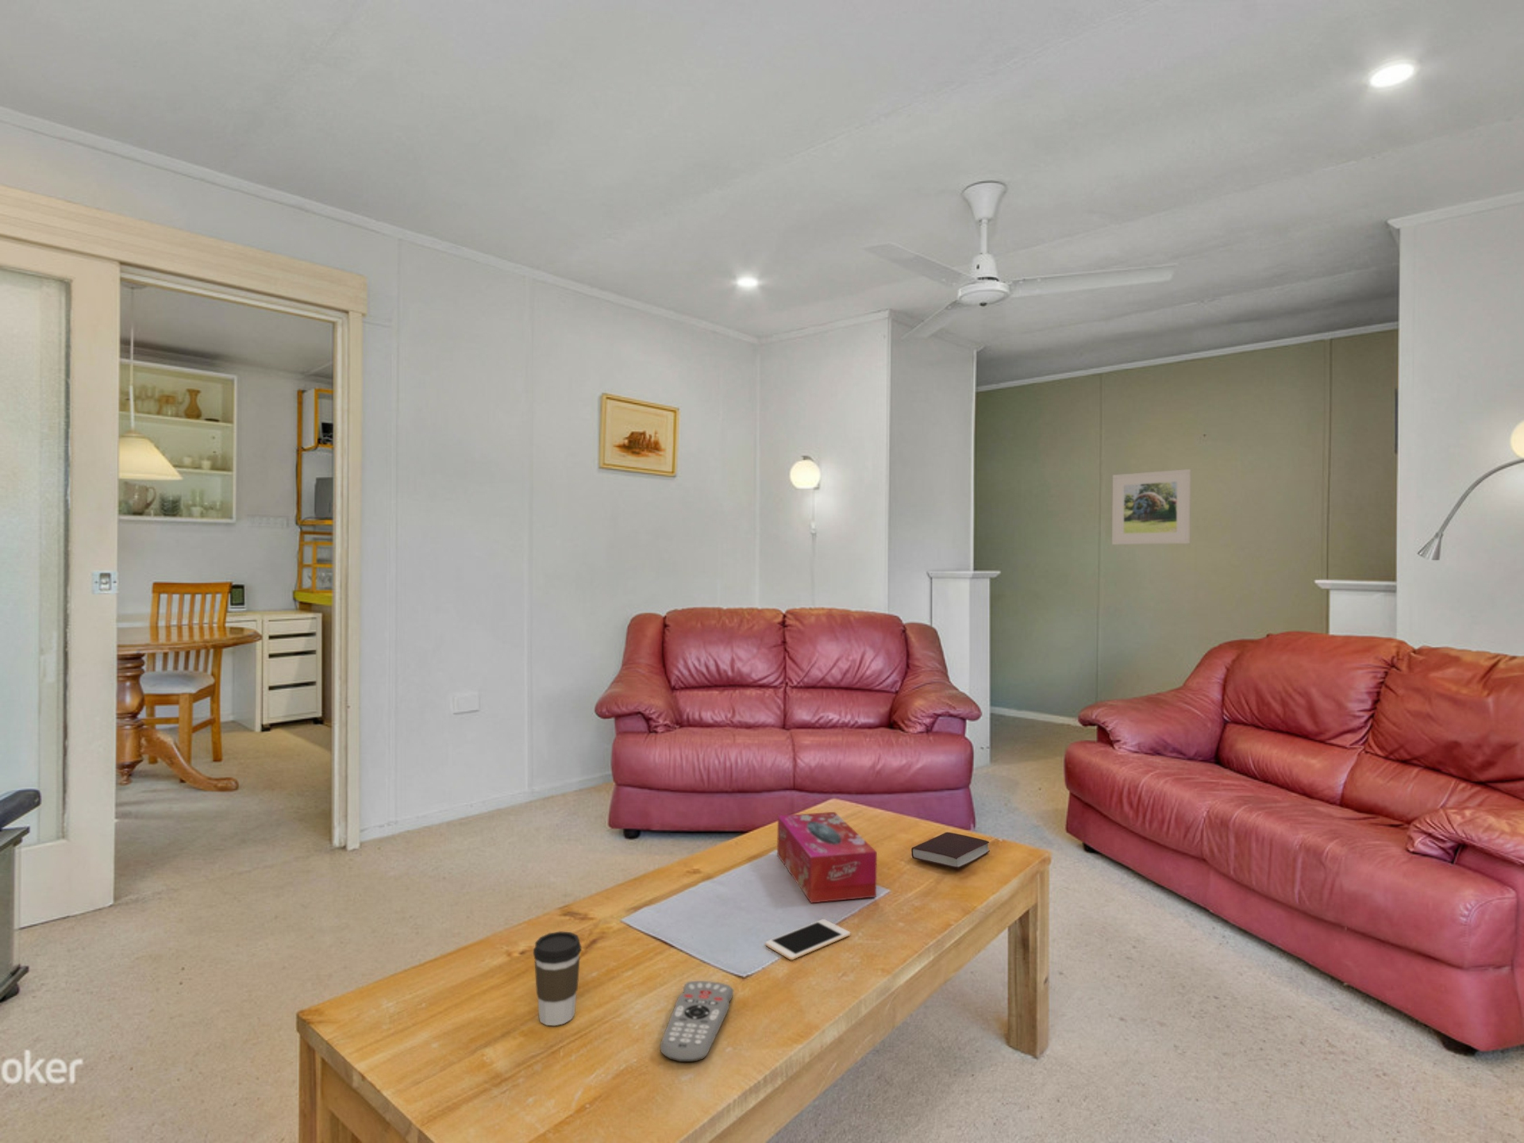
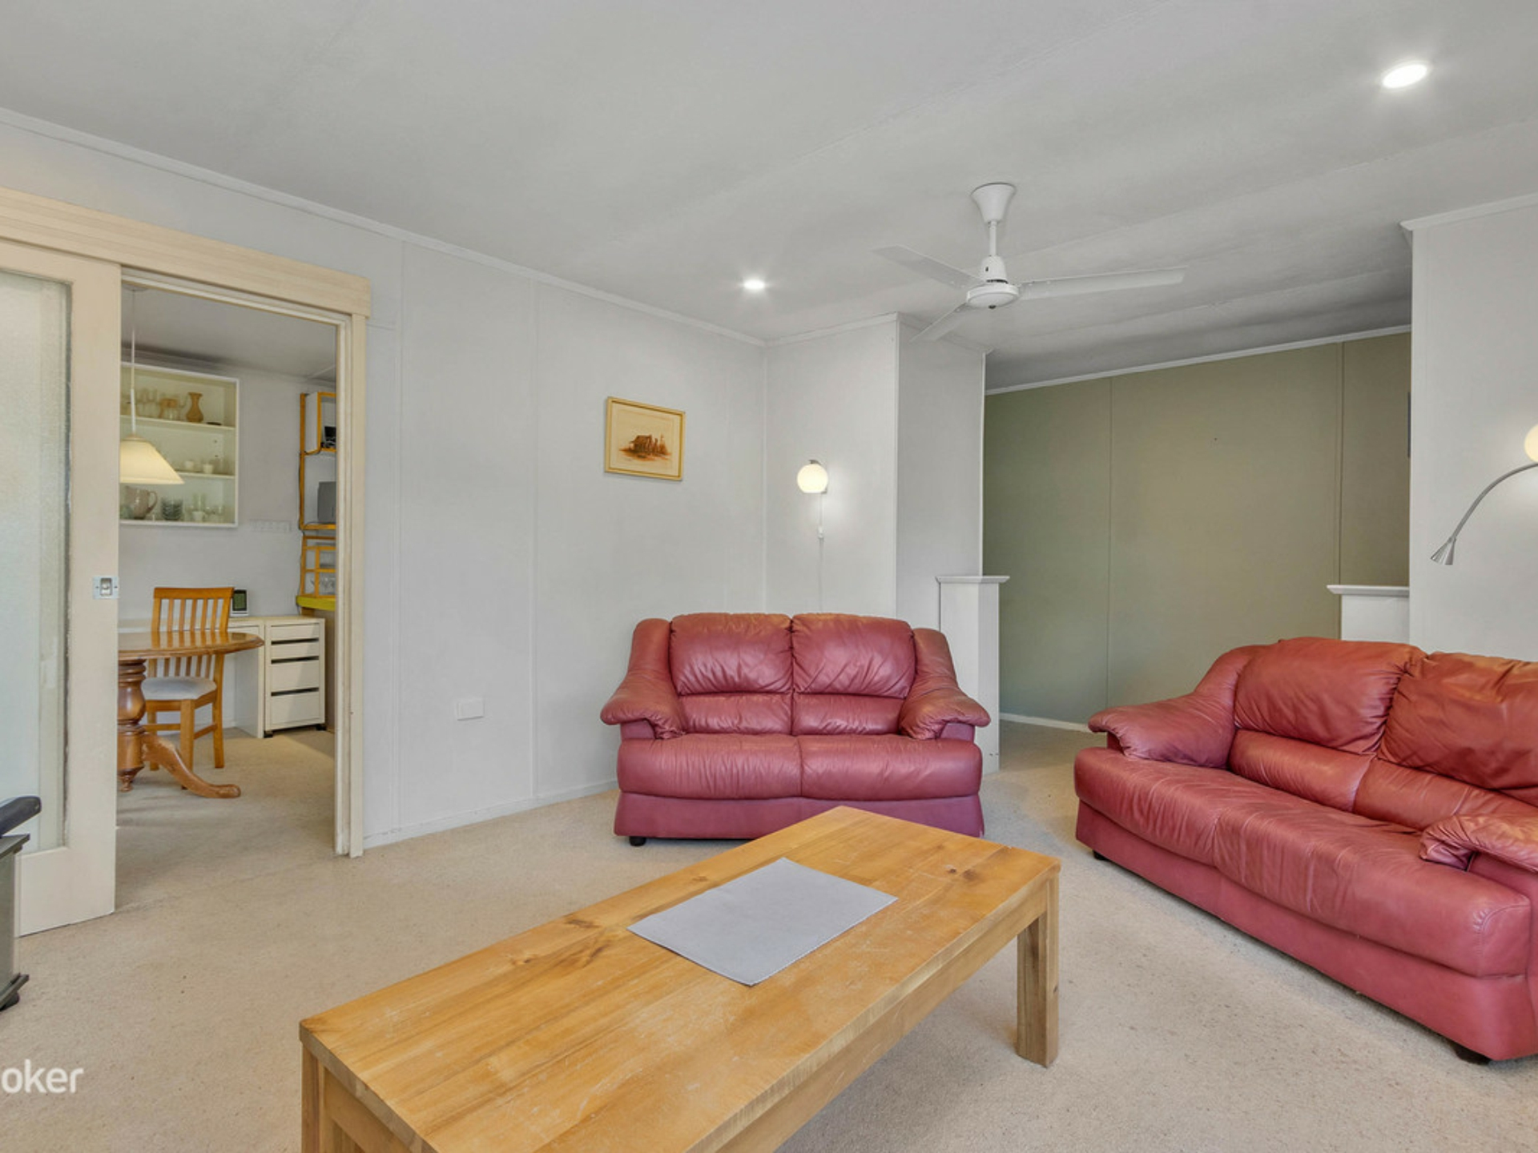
- coffee cup [533,930,583,1027]
- tissue box [776,812,878,903]
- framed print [1111,468,1192,545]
- cell phone [764,918,851,961]
- book [911,832,990,869]
- remote control [660,980,734,1063]
